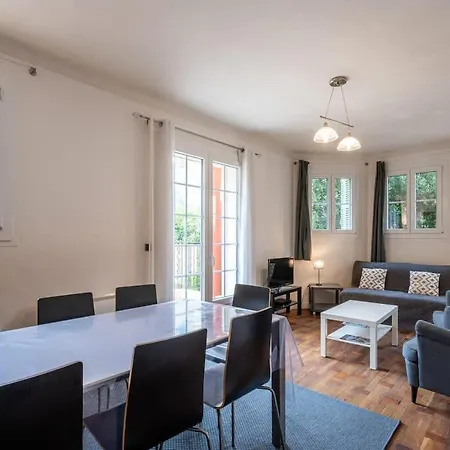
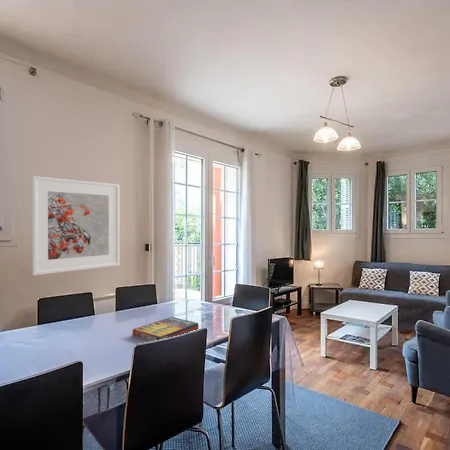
+ game compilation box [132,316,199,342]
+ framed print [31,175,120,276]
